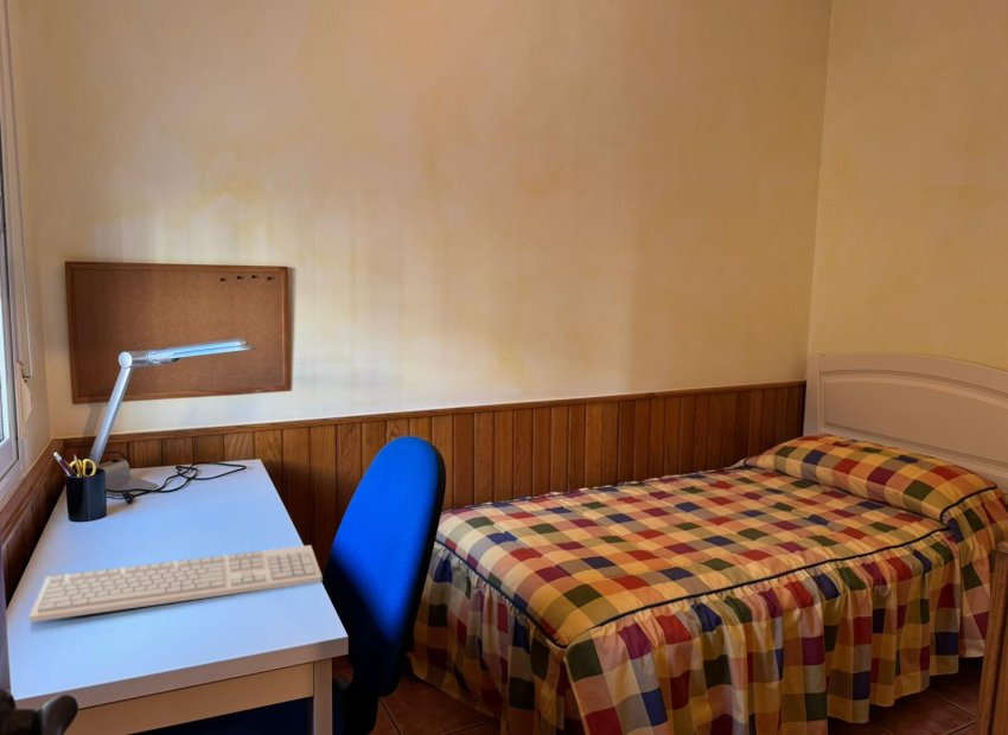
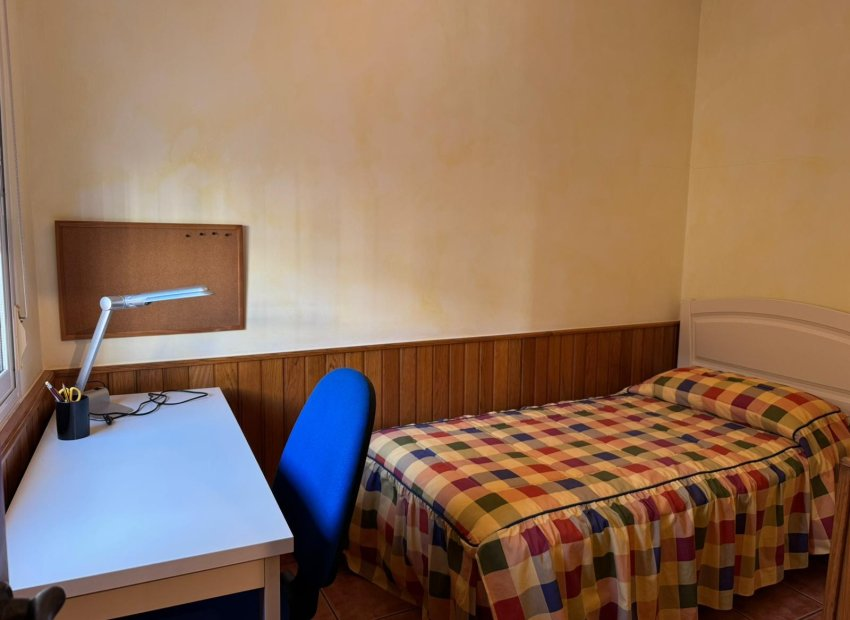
- keyboard [28,544,324,624]
